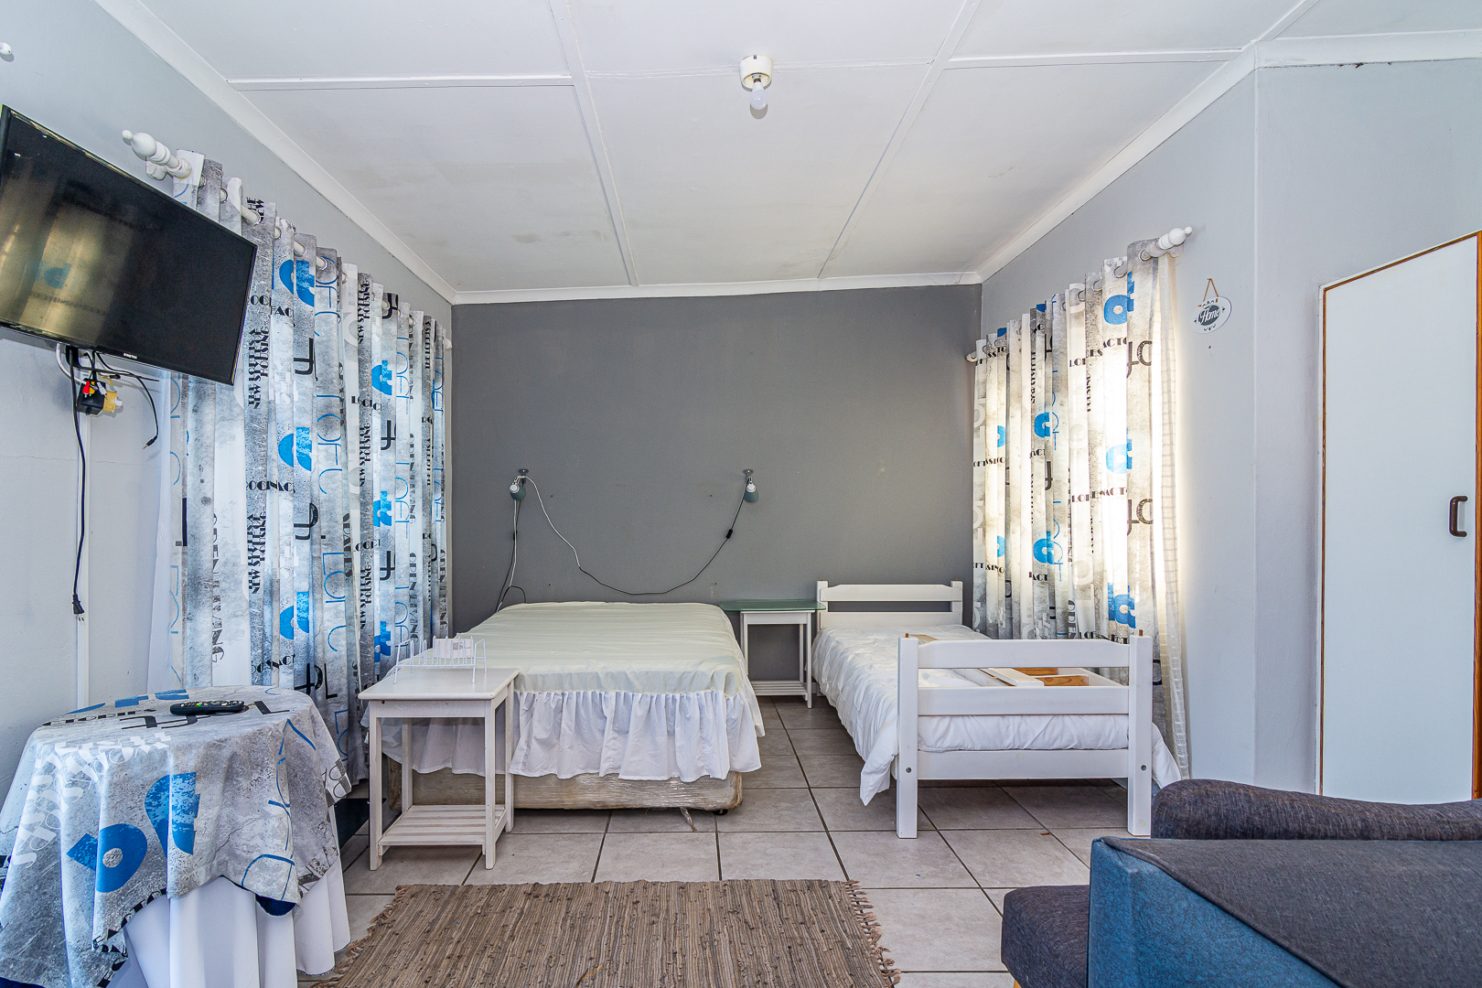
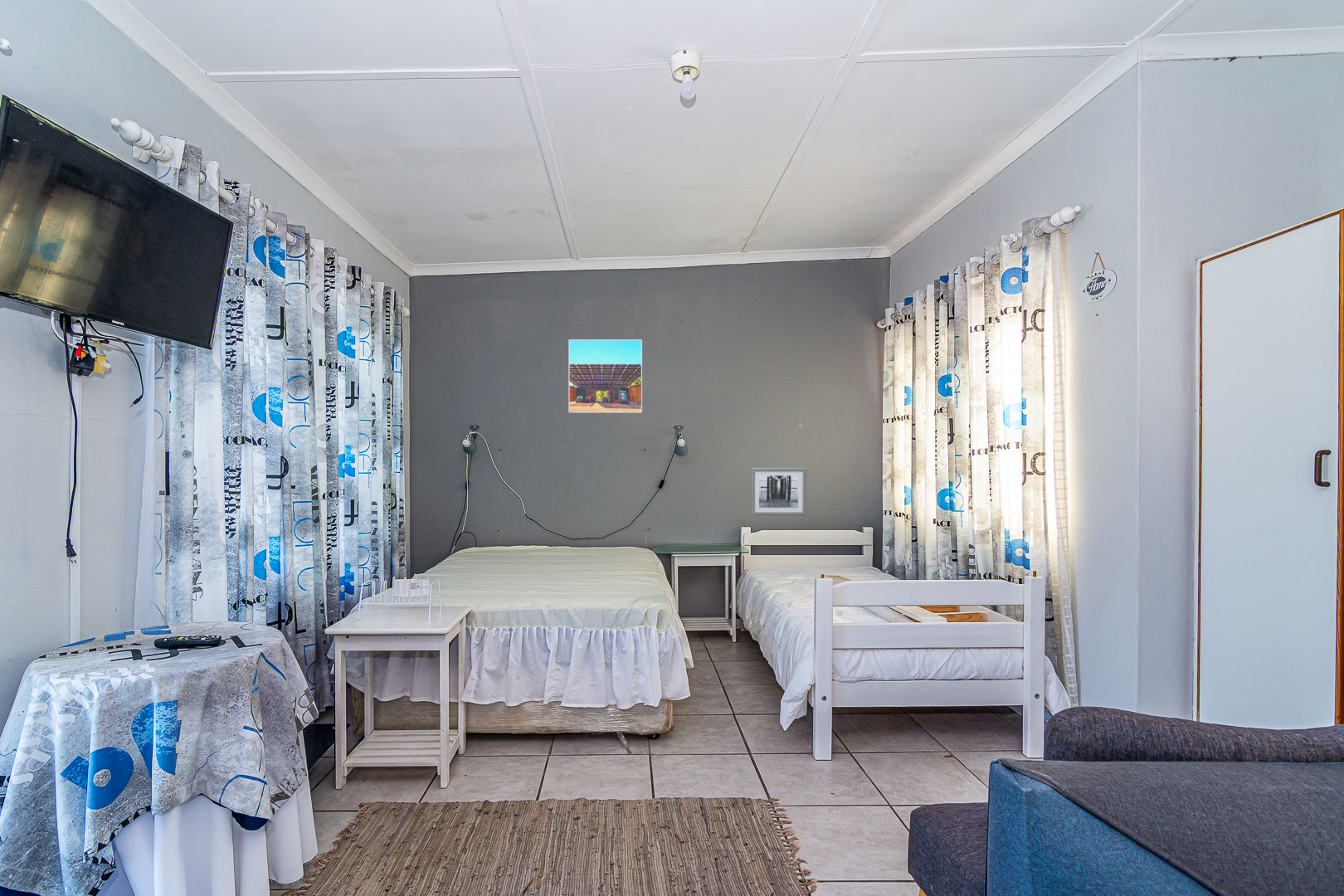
+ wall art [750,467,807,517]
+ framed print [568,338,643,413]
